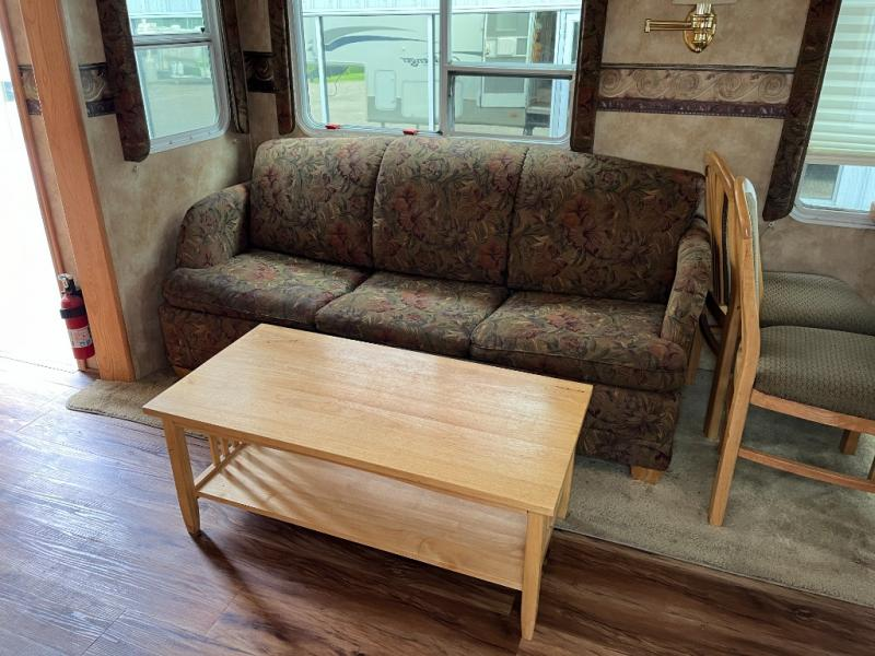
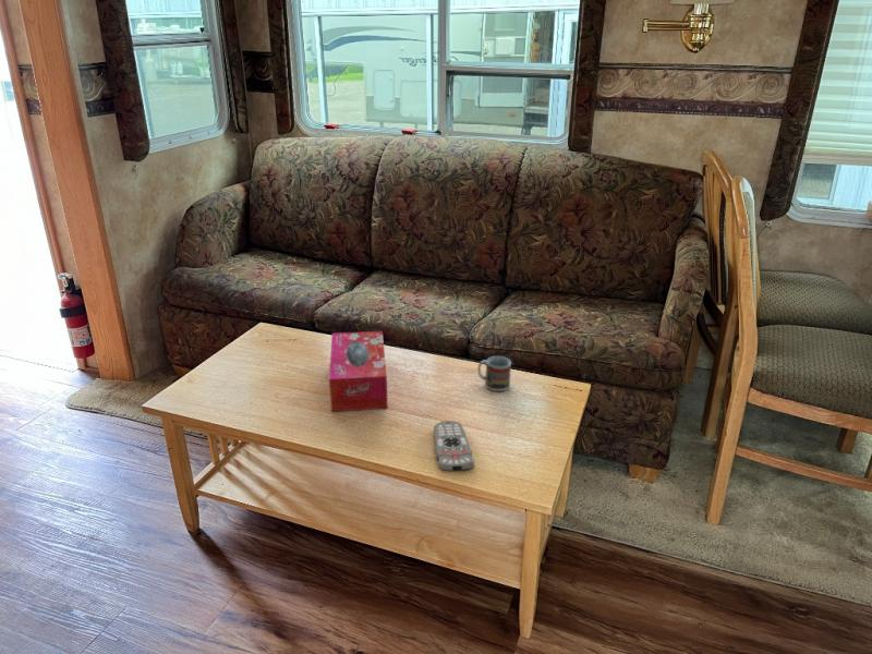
+ cup [476,355,512,392]
+ tissue box [328,330,389,413]
+ remote control [433,420,475,472]
